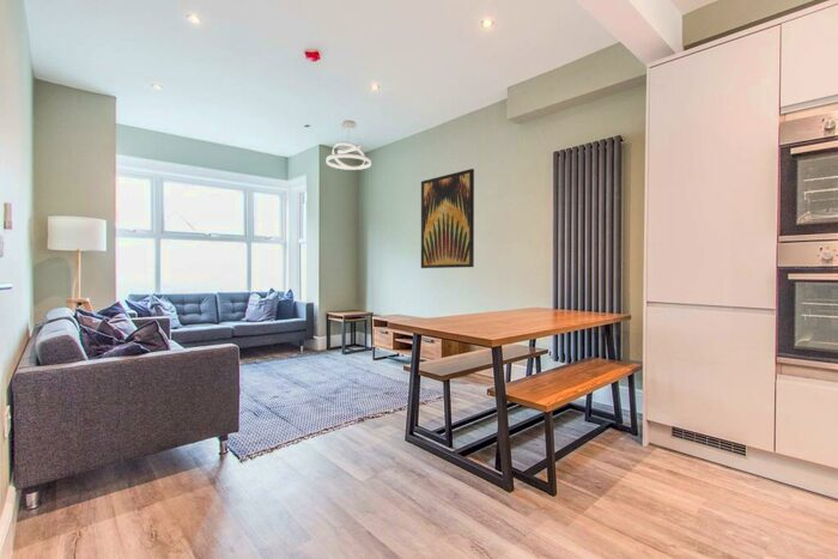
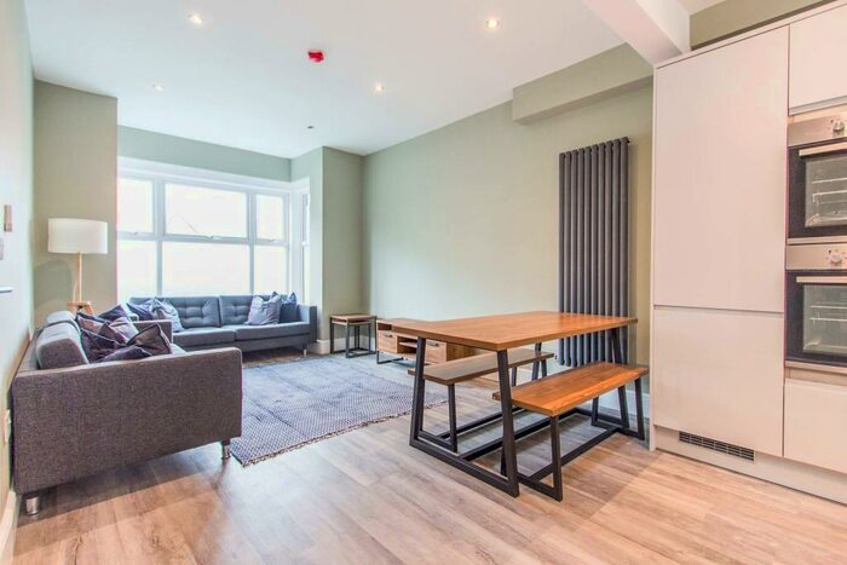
- pendant light [326,119,372,171]
- wall art [420,168,475,269]
